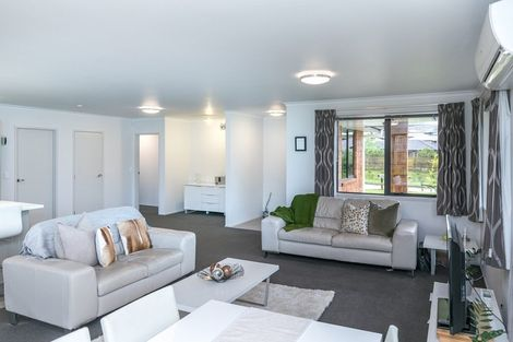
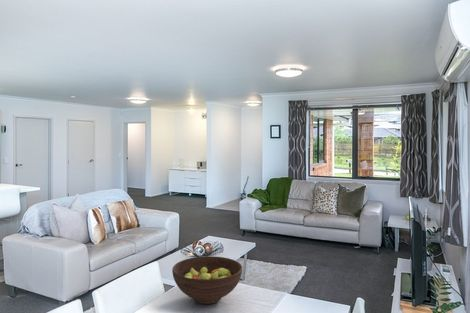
+ fruit bowl [171,255,243,305]
